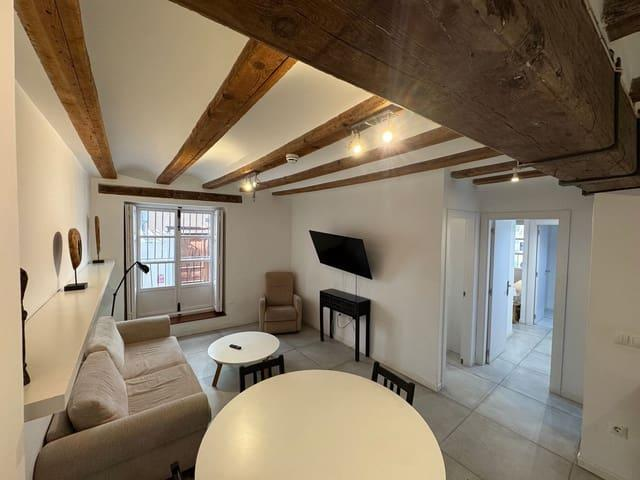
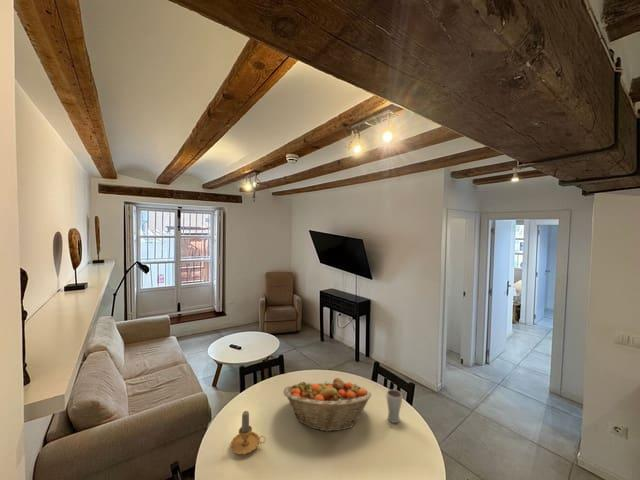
+ candle [229,410,267,455]
+ fruit basket [282,377,372,433]
+ drinking glass [385,388,403,424]
